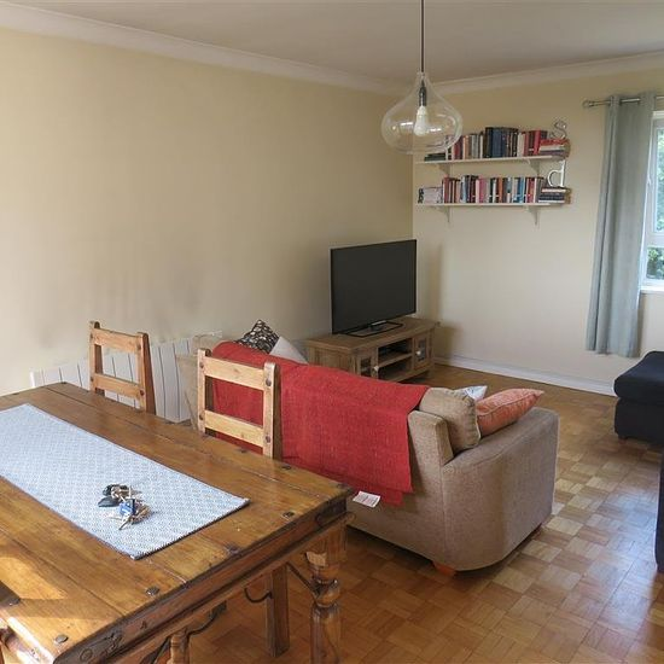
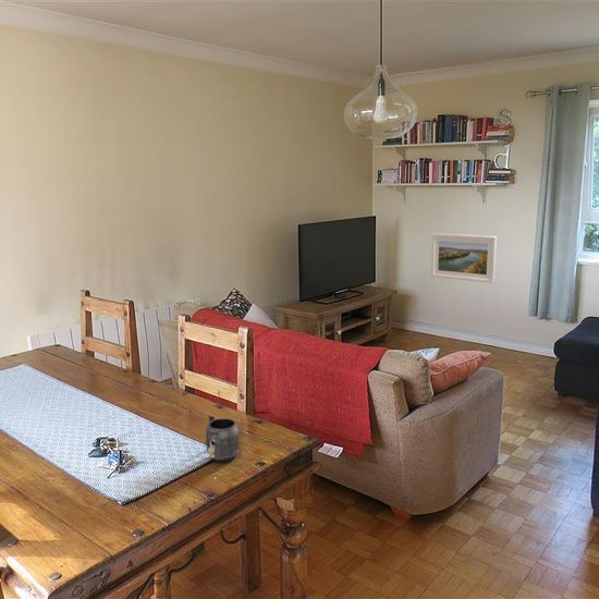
+ mug [205,415,240,464]
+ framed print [430,232,498,284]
